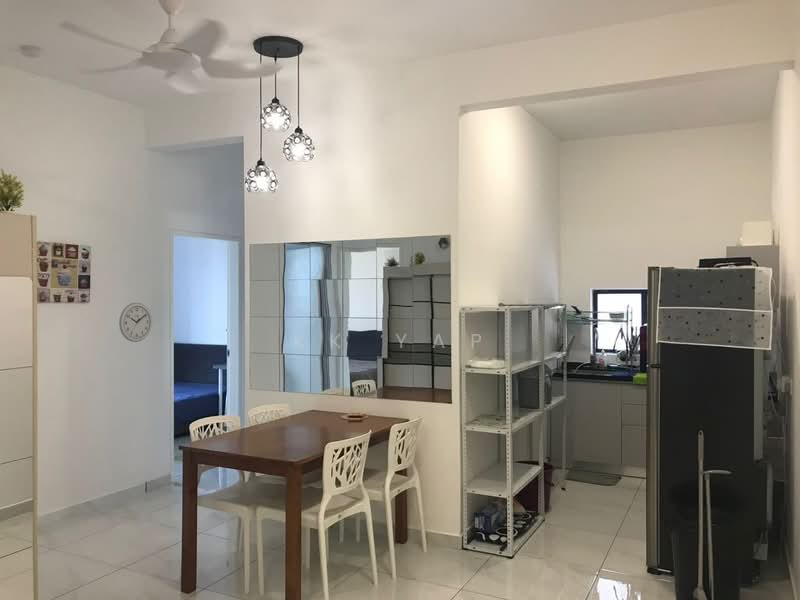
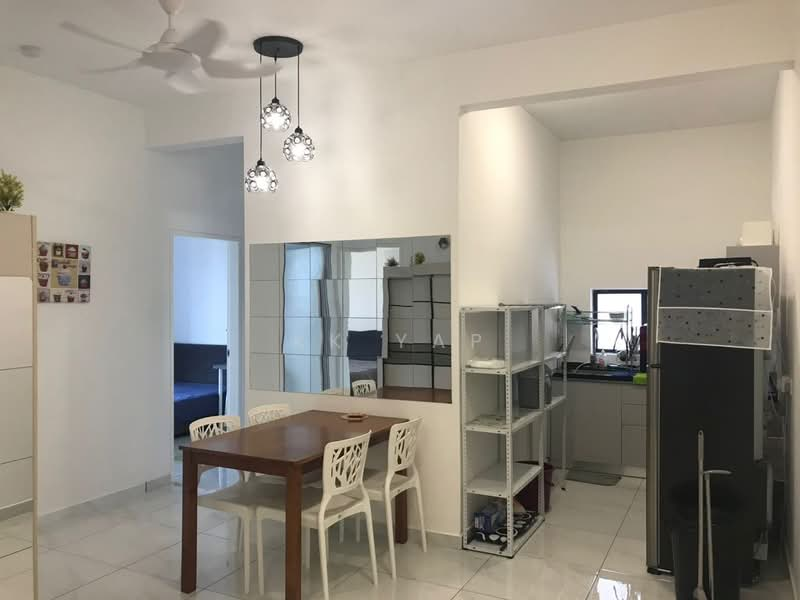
- wall clock [118,302,153,343]
